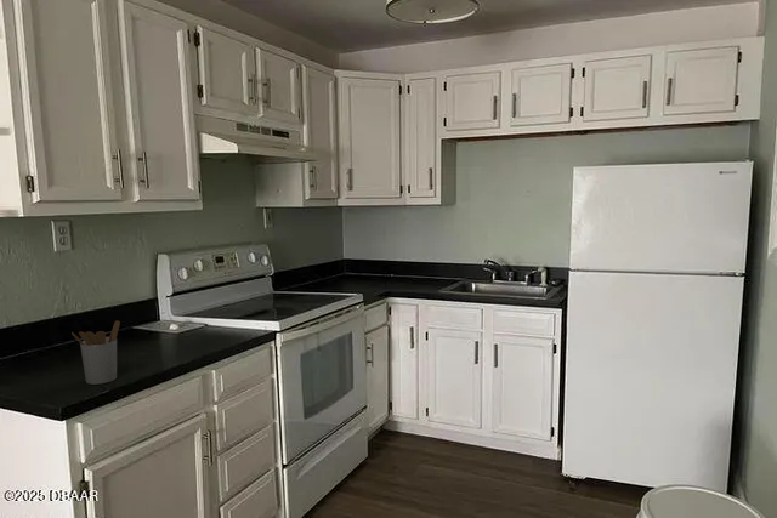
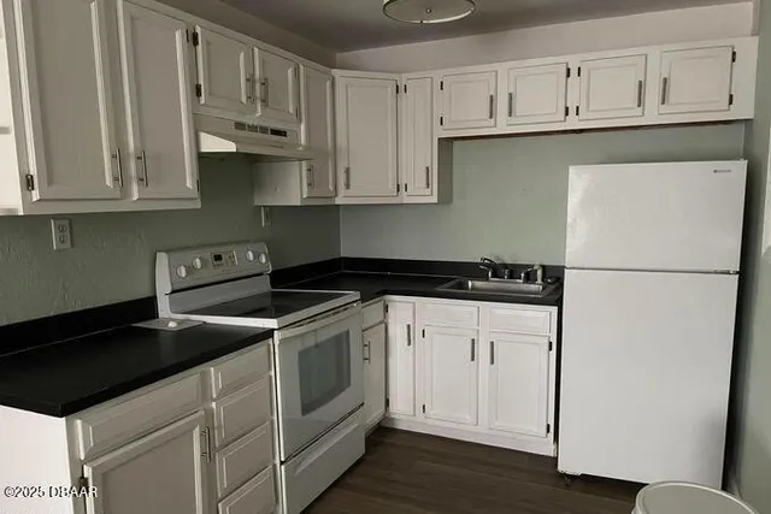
- utensil holder [70,319,121,386]
